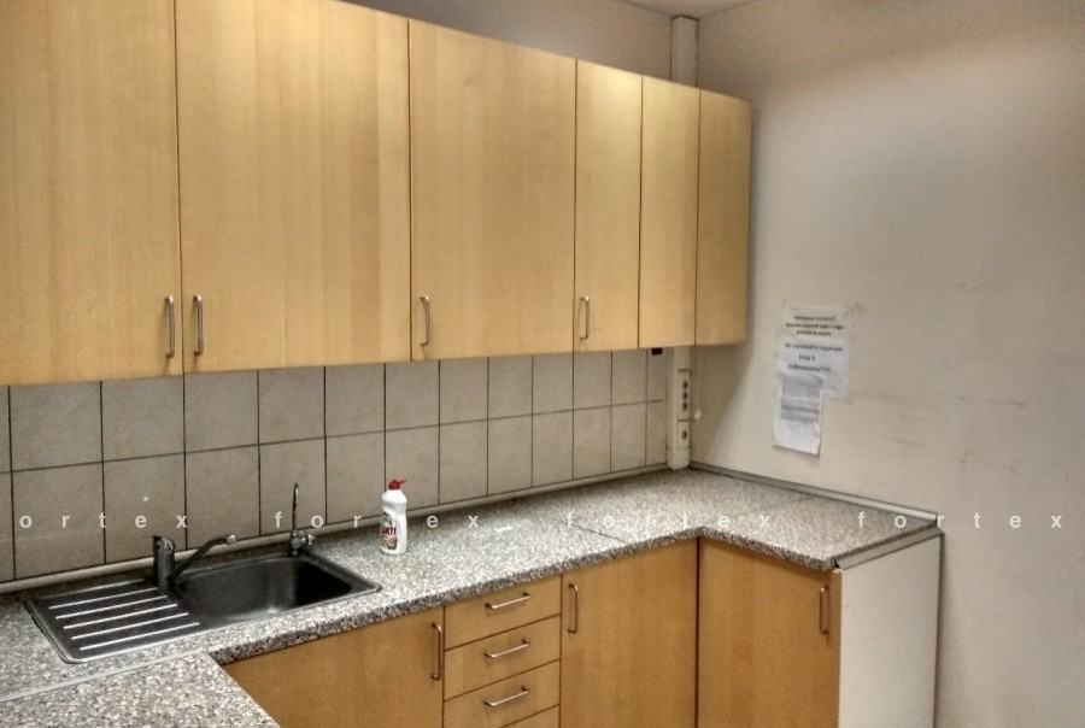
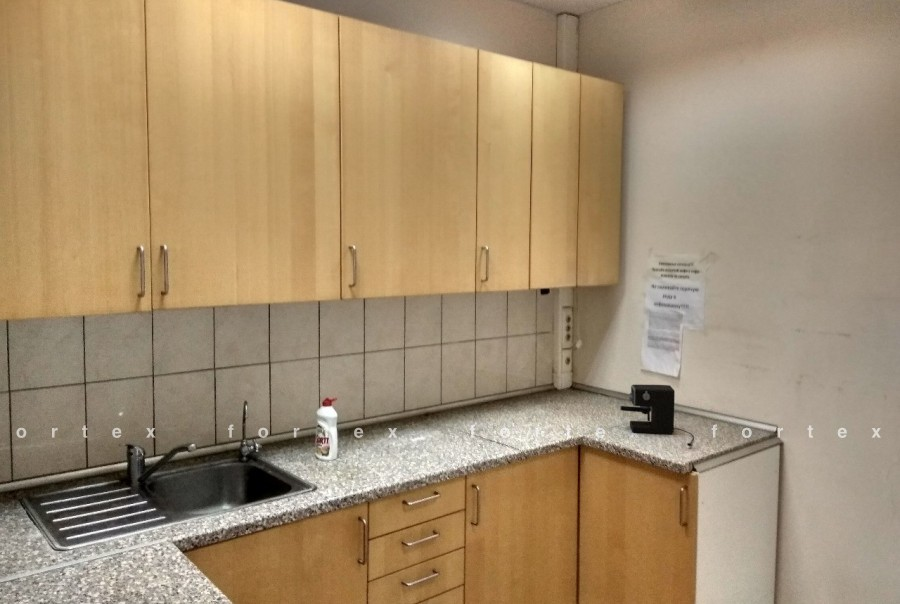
+ coffee maker [619,384,695,447]
